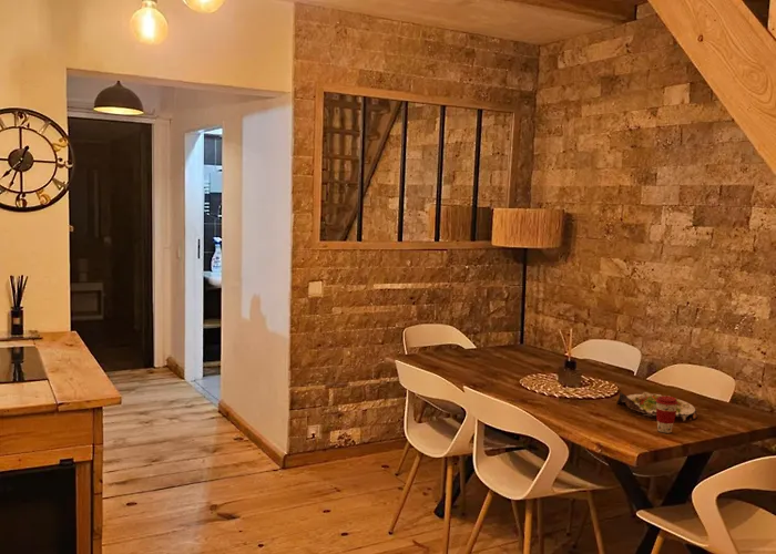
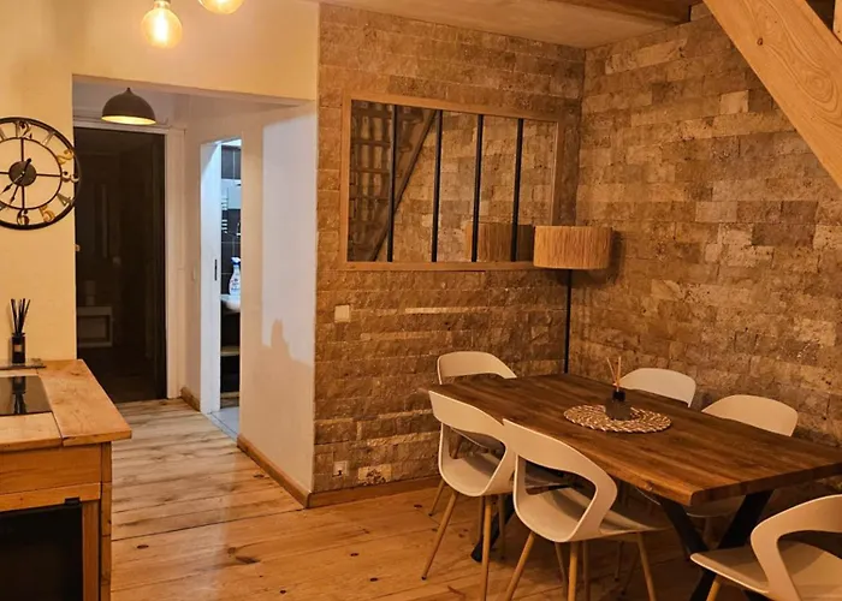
- salad plate [615,391,698,422]
- coffee cup [655,396,678,434]
